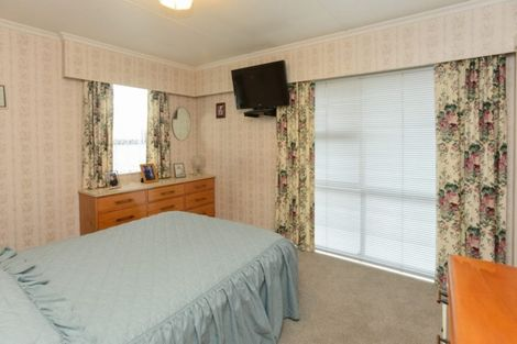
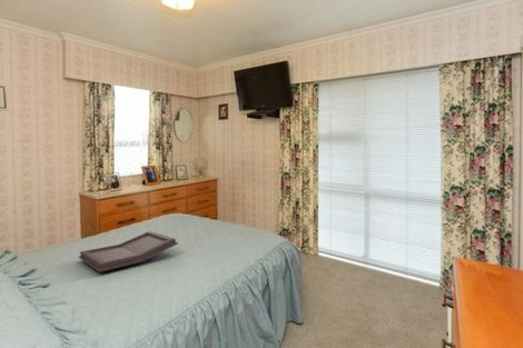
+ serving tray [78,230,179,274]
